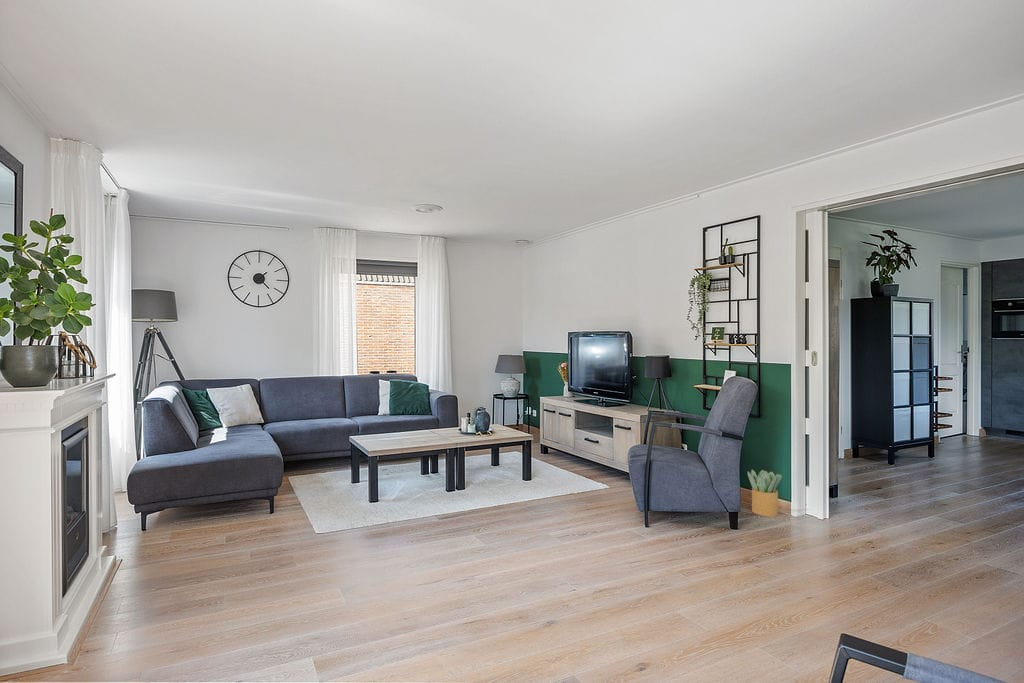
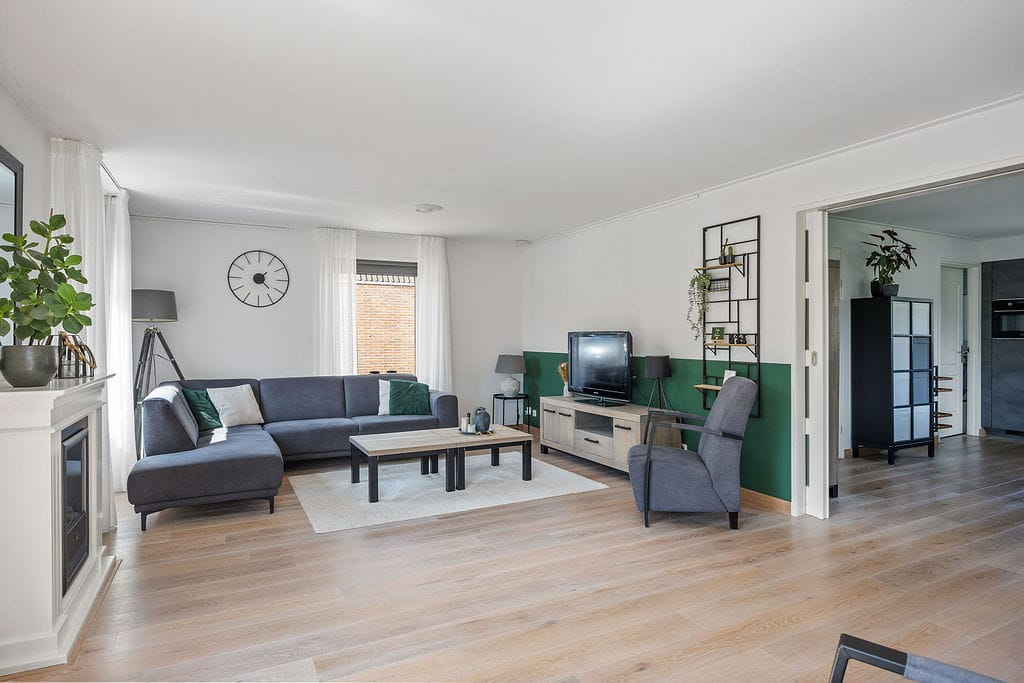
- potted plant [747,469,783,517]
